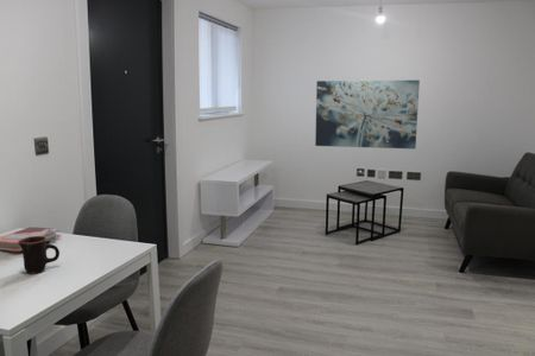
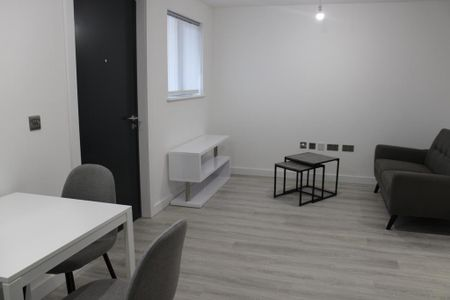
- mug [18,236,61,274]
- wall art [314,80,421,150]
- phonebook [0,227,63,253]
